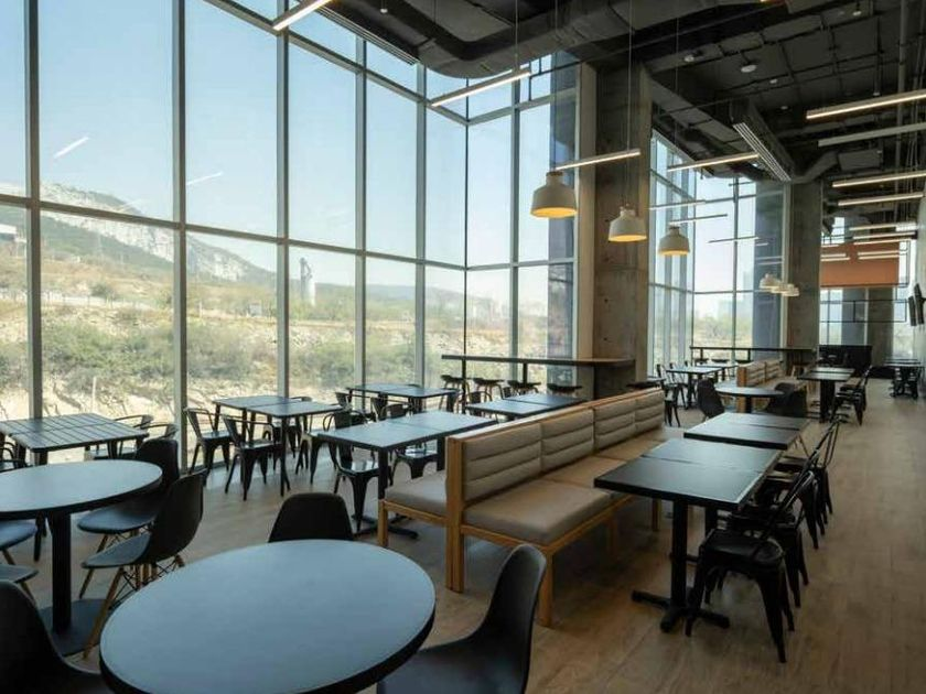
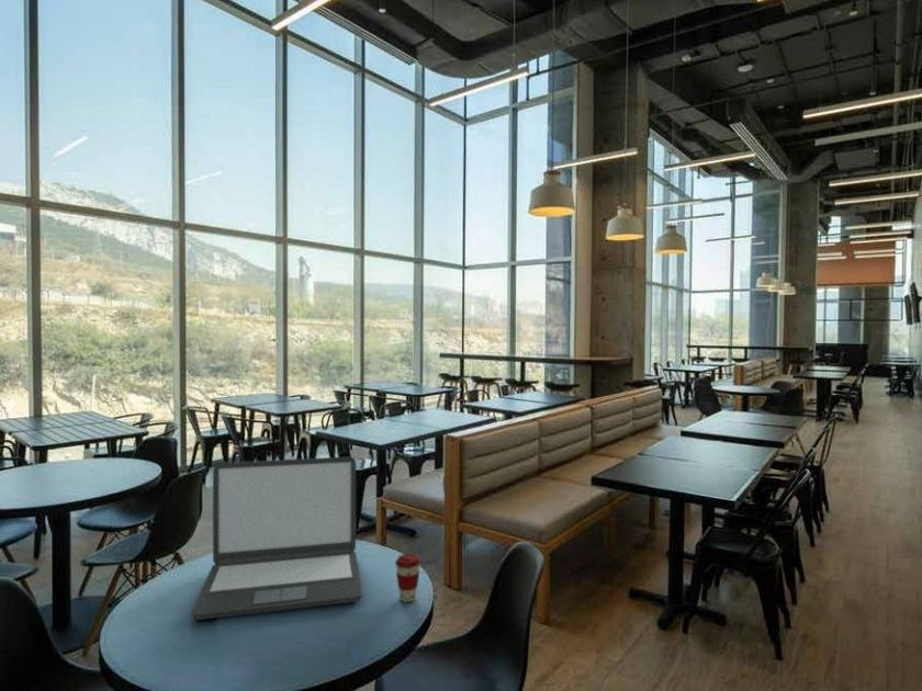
+ laptop [191,455,363,621]
+ coffee cup [394,553,421,603]
